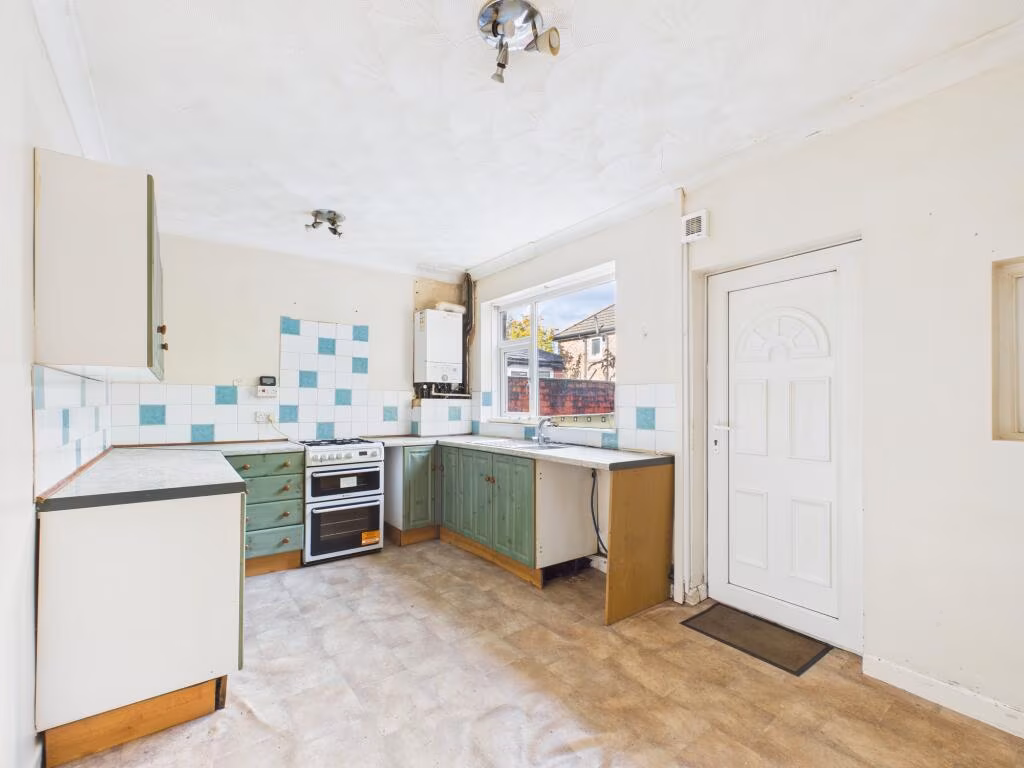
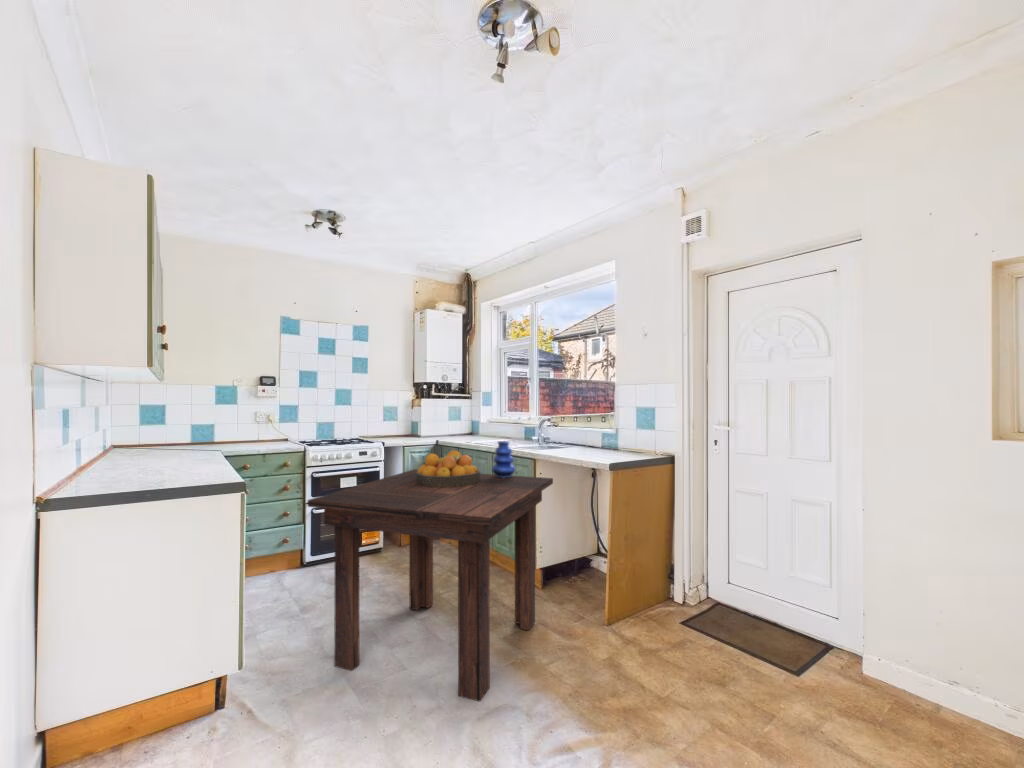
+ vase [491,440,516,478]
+ dining table [307,468,554,702]
+ fruit bowl [416,449,481,487]
